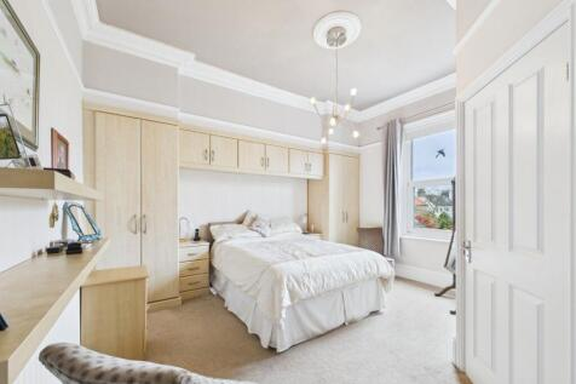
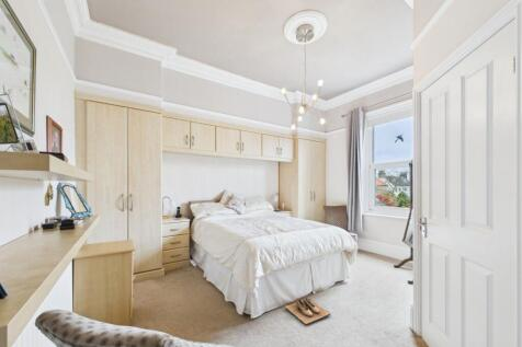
+ shoe [284,294,331,325]
